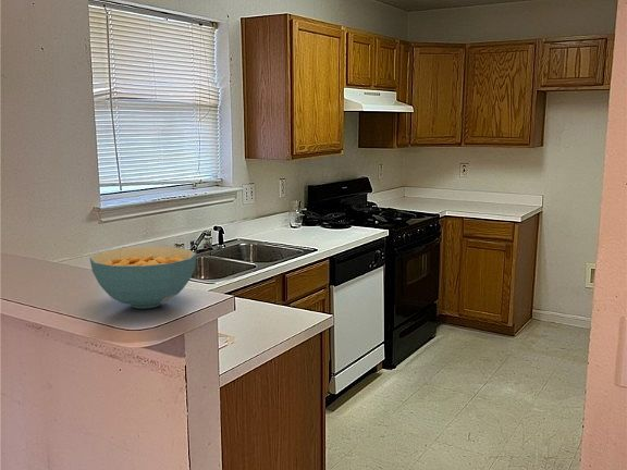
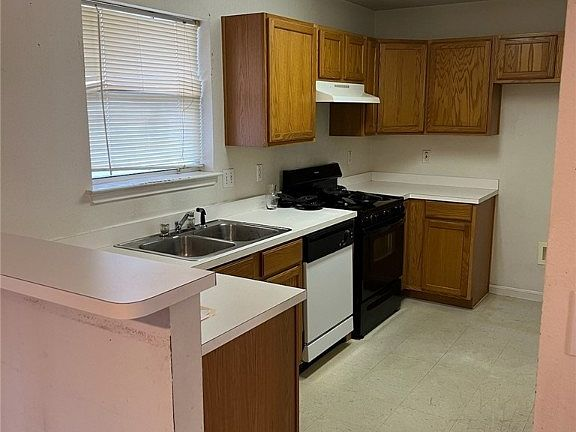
- cereal bowl [89,246,197,309]
